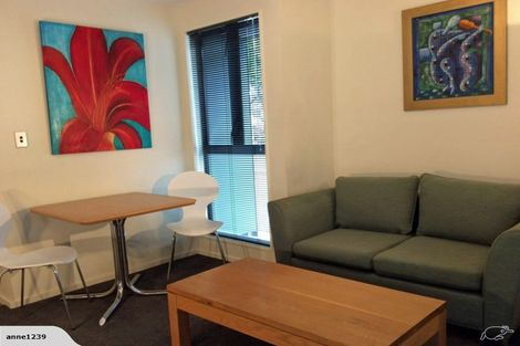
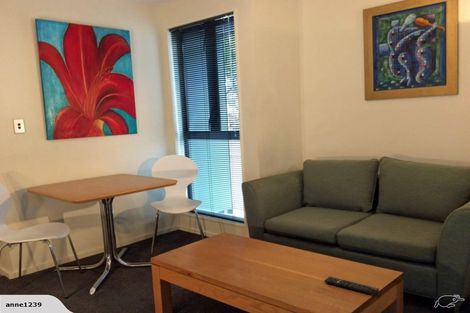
+ remote control [323,276,380,296]
